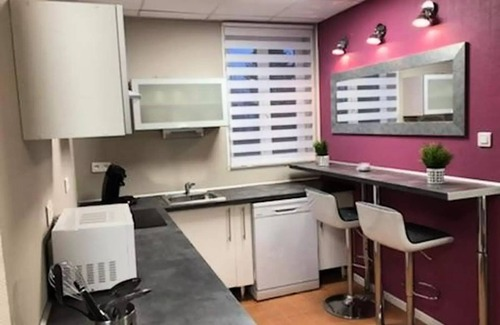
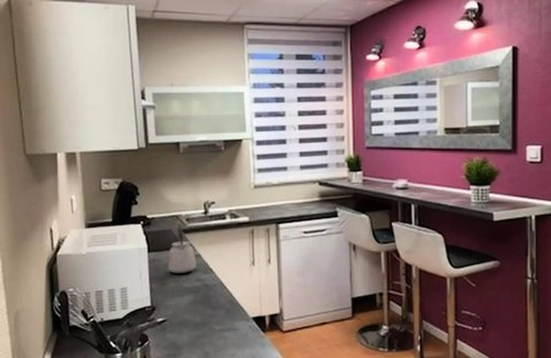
+ kettle [168,225,197,274]
